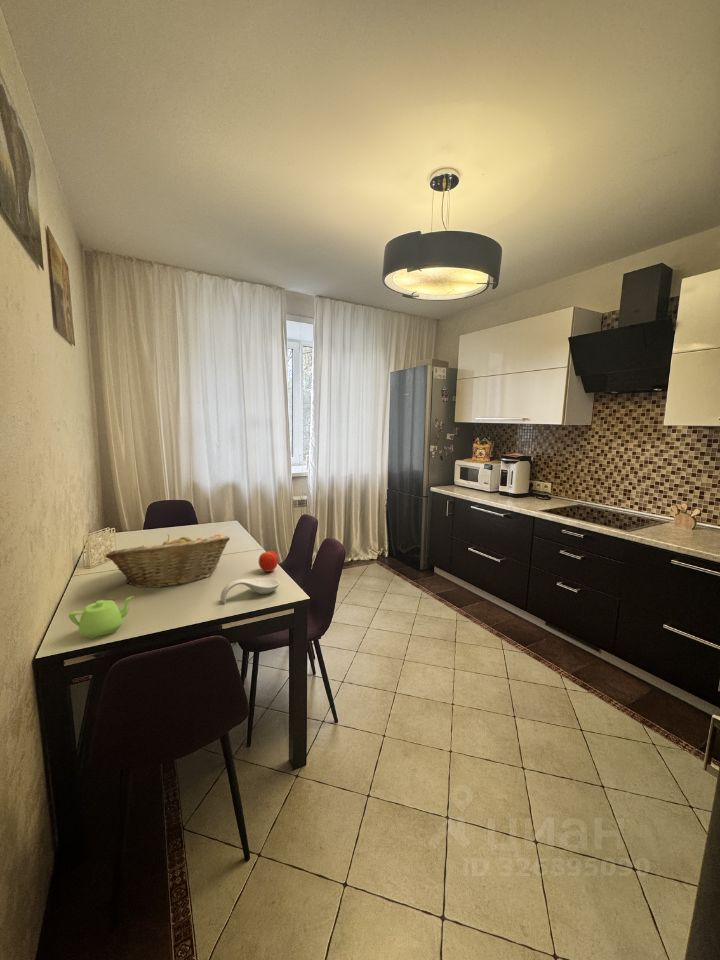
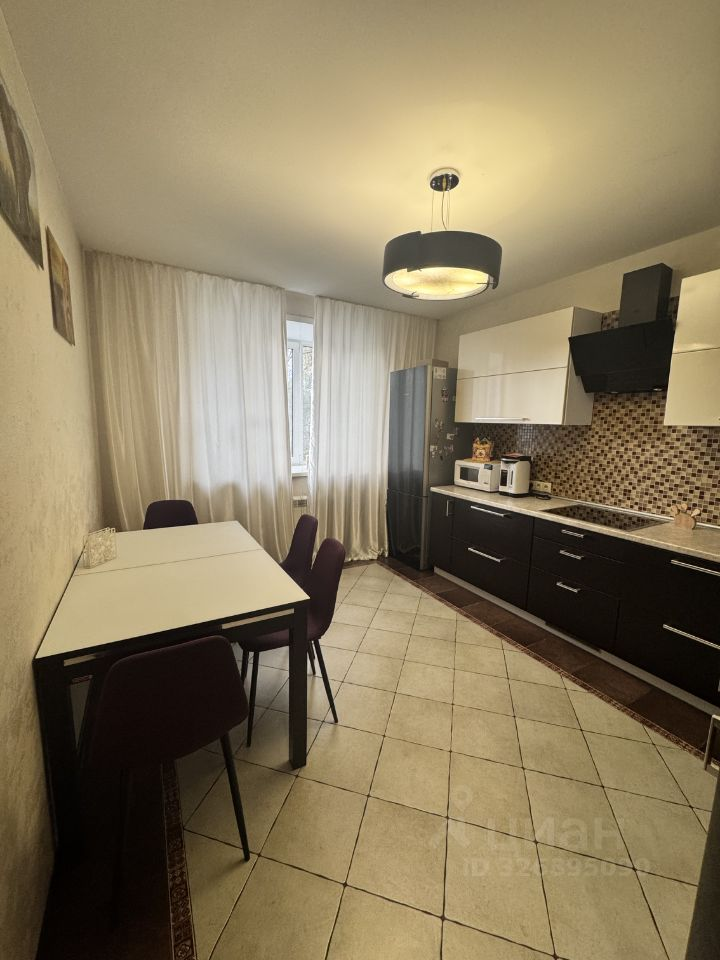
- spoon rest [220,577,280,604]
- teapot [68,595,135,639]
- apple [258,549,279,573]
- fruit basket [104,533,231,589]
